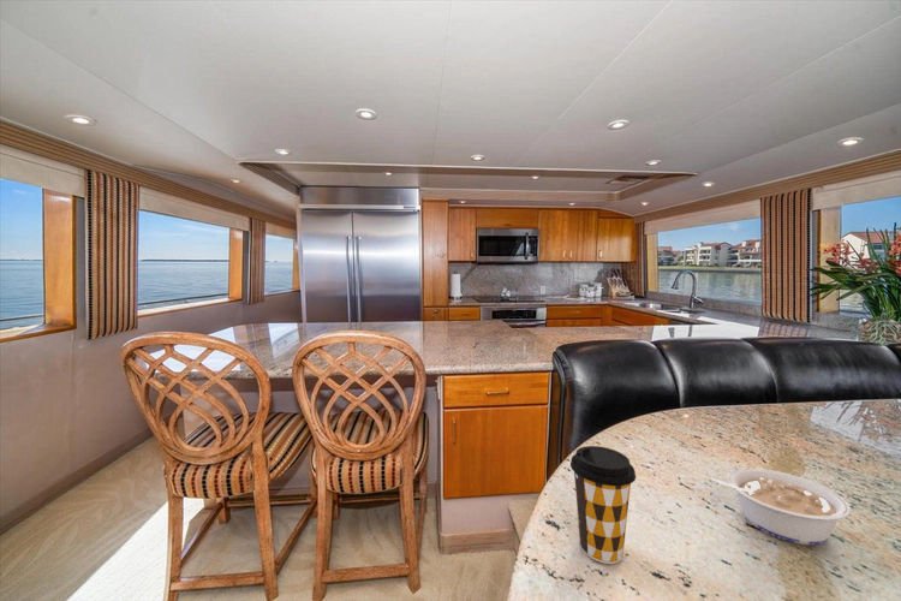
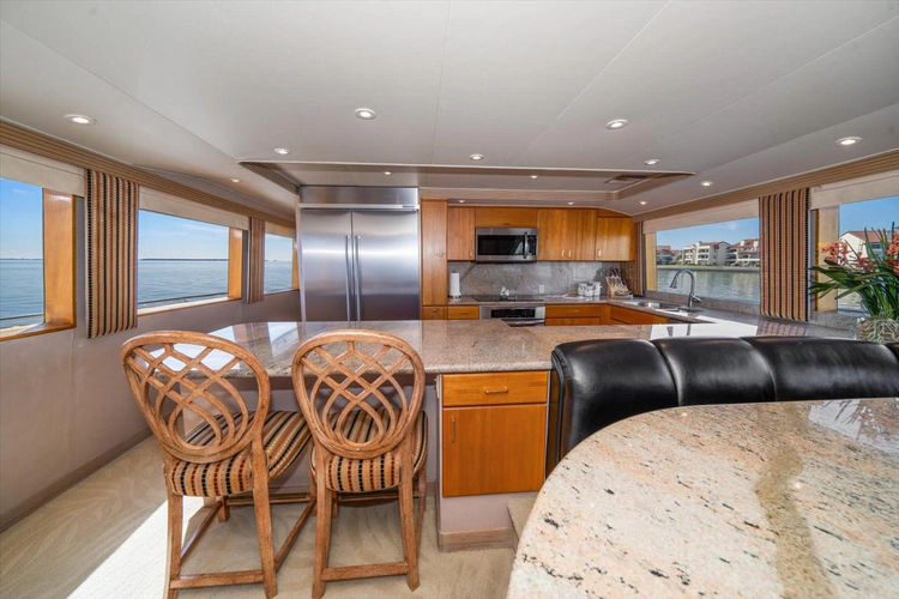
- legume [710,468,853,547]
- coffee cup [569,445,637,565]
